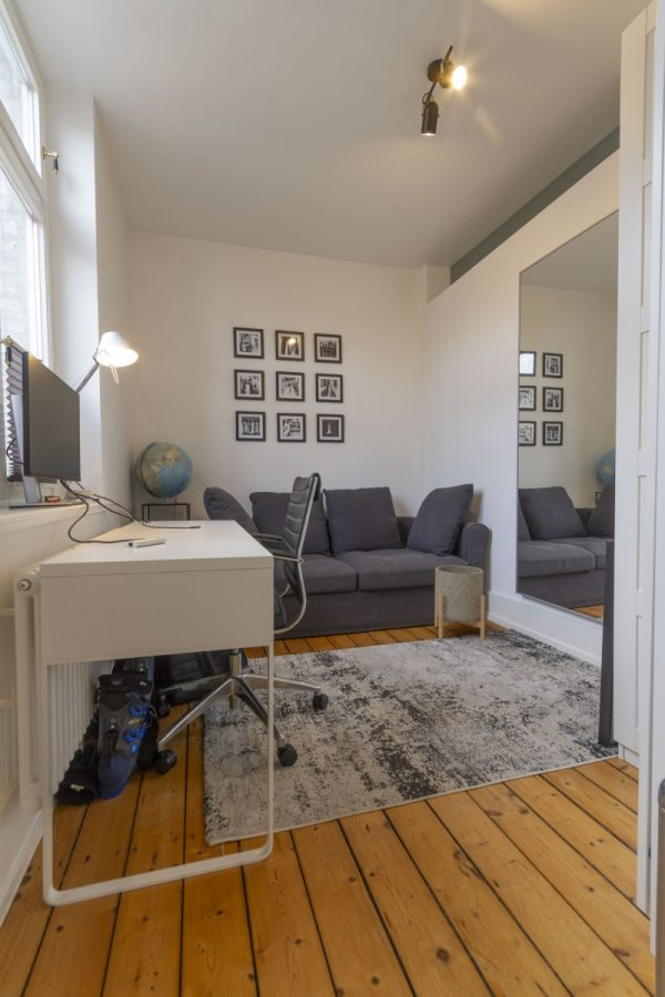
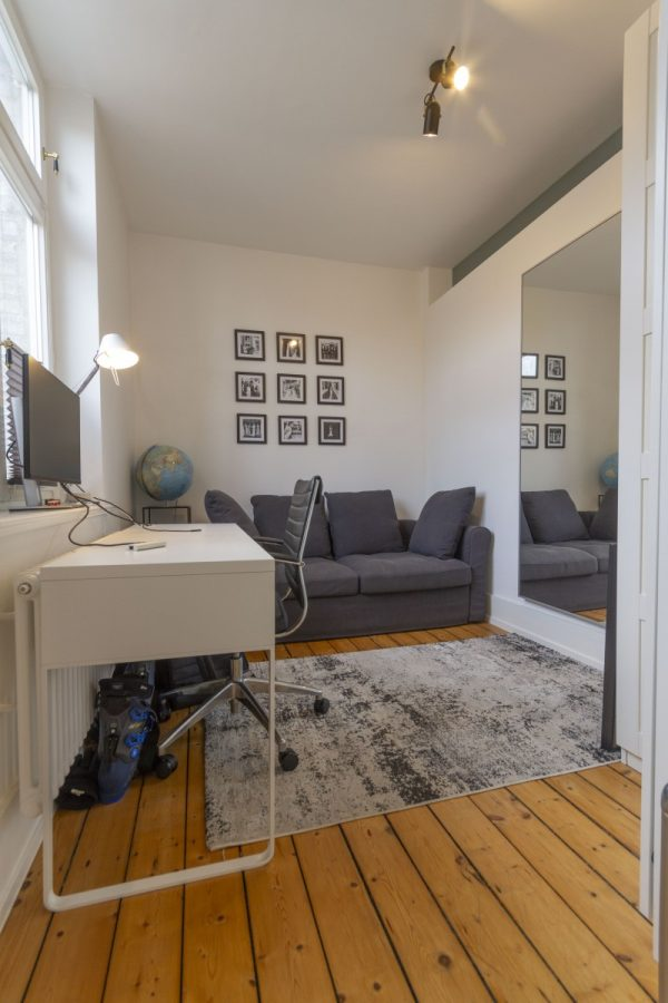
- planter [433,564,487,641]
